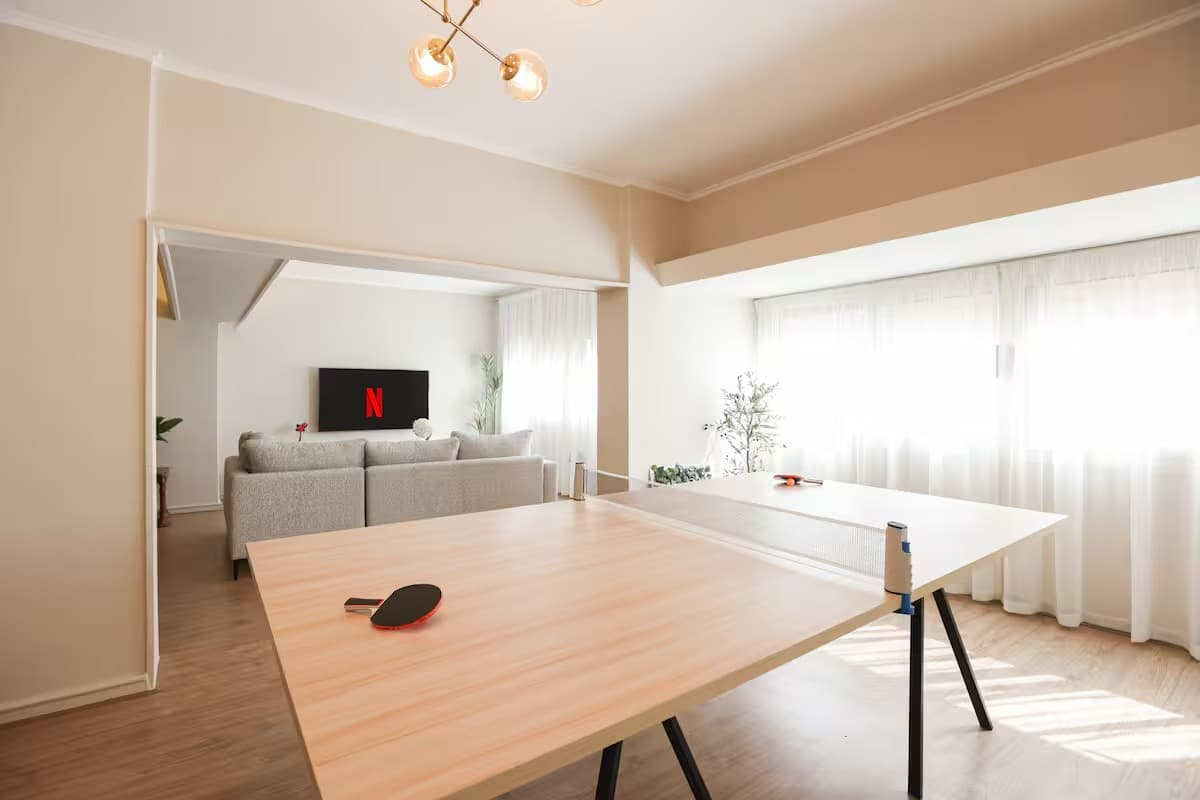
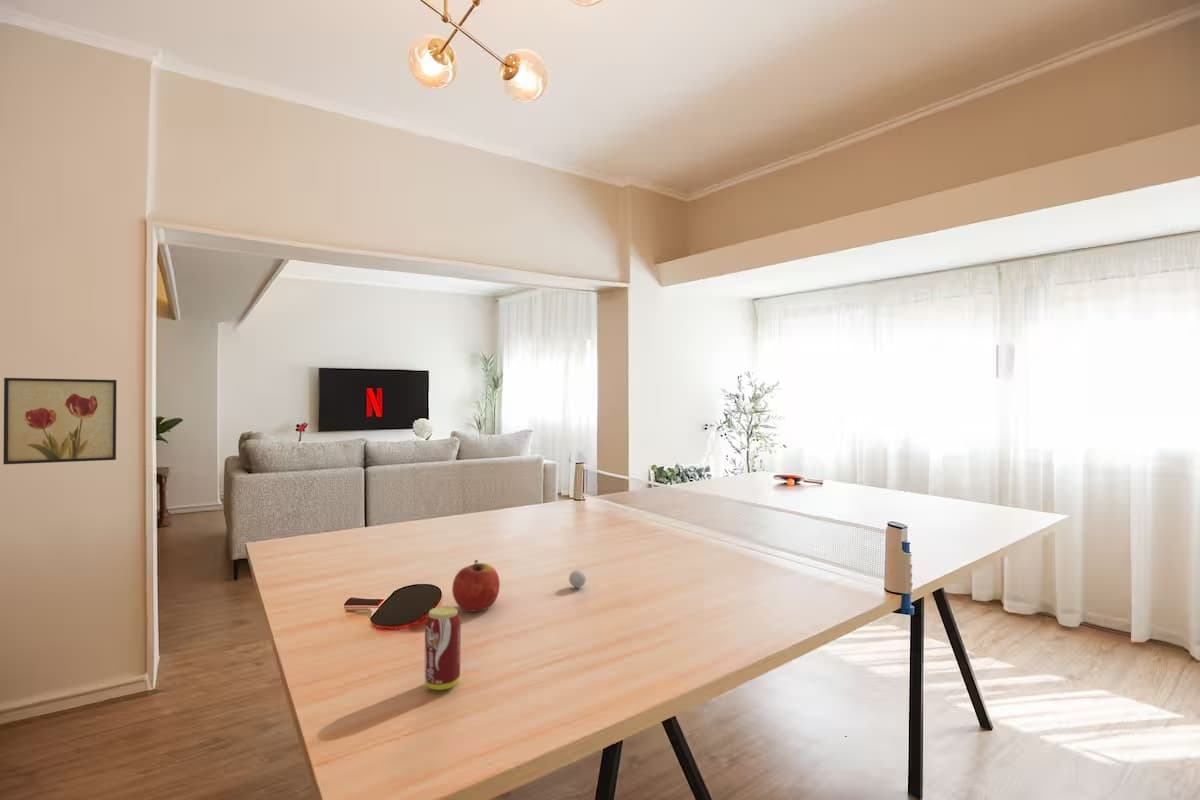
+ beverage can [424,605,462,691]
+ apple [451,559,501,613]
+ wall art [3,377,118,465]
+ ping-pong ball [568,569,587,588]
